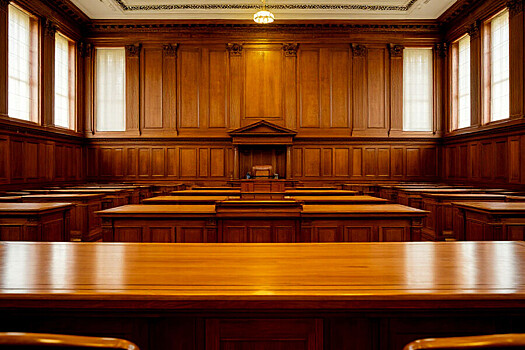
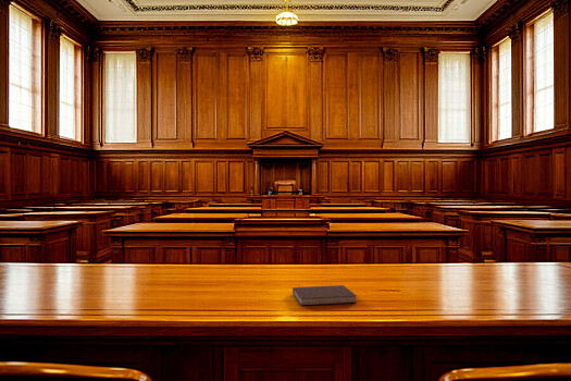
+ notebook [291,284,358,307]
